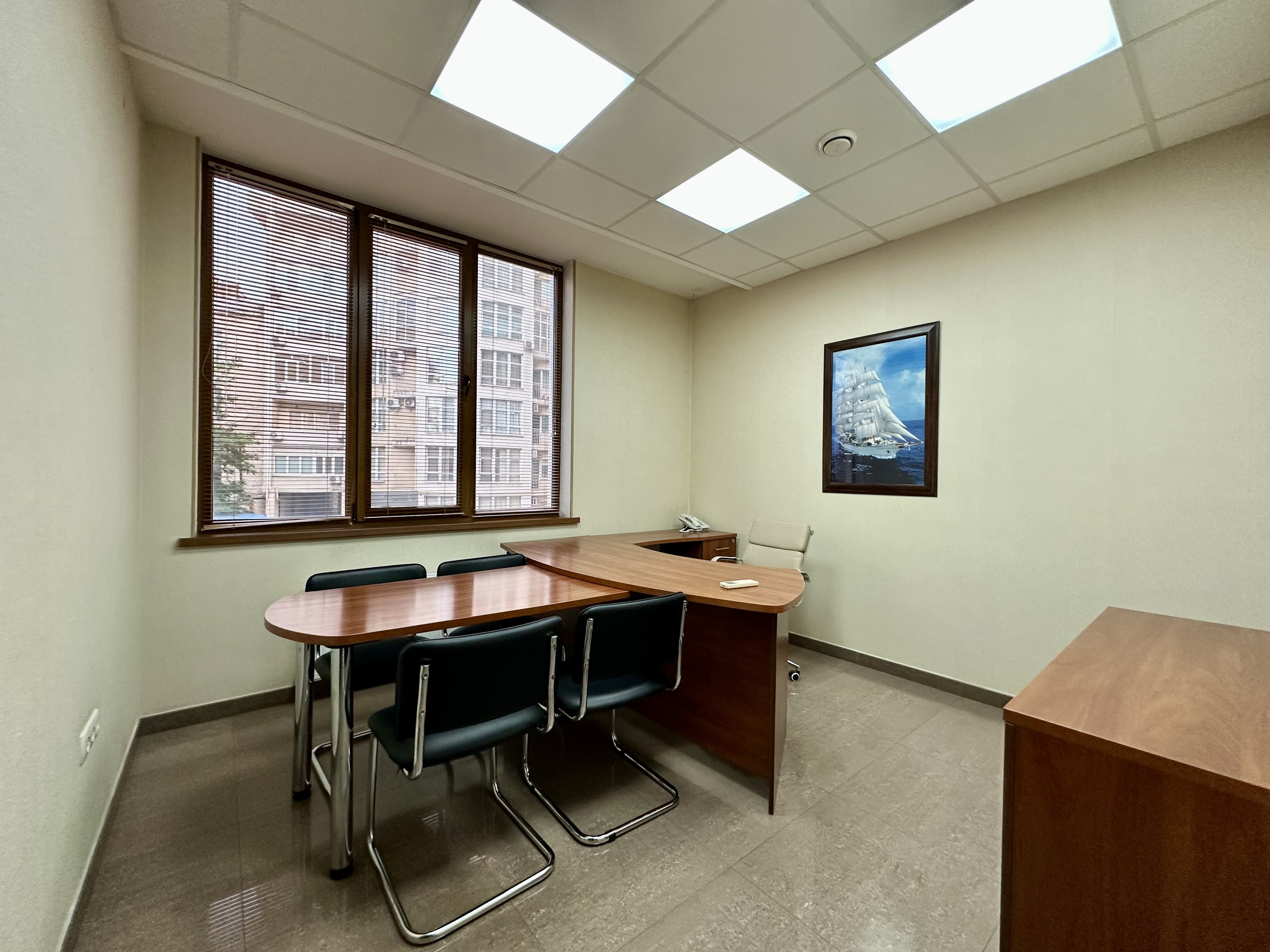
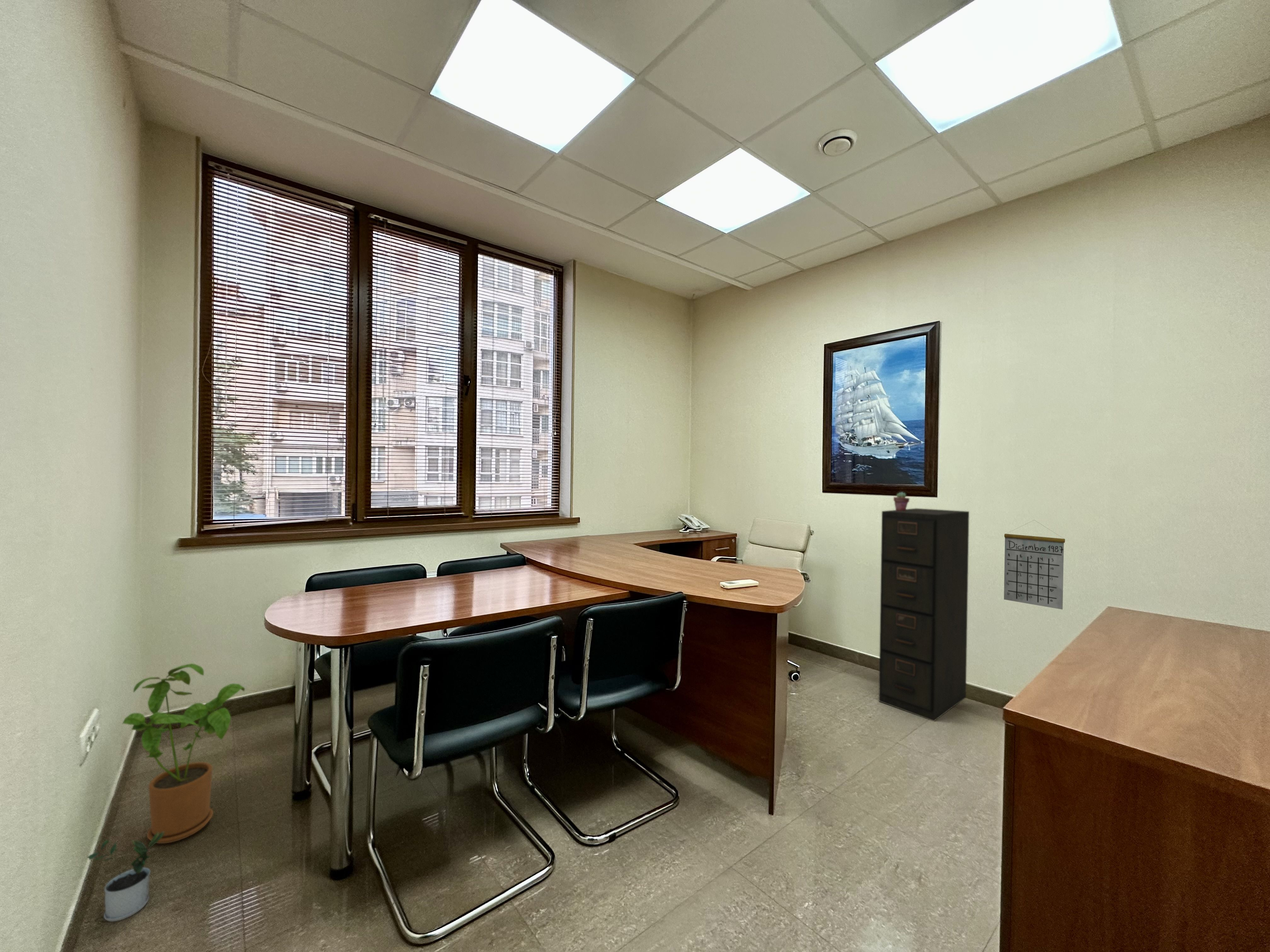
+ filing cabinet [878,508,970,722]
+ calendar [1004,520,1065,610]
+ potted succulent [893,492,910,511]
+ house plant [122,663,245,844]
+ potted plant [86,831,164,922]
